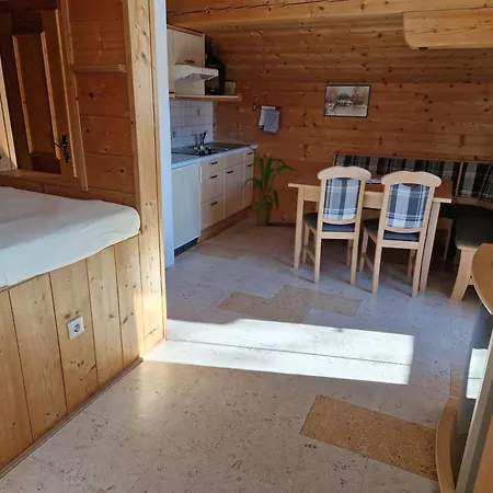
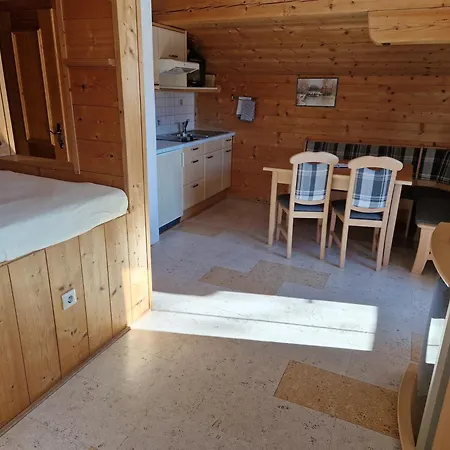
- house plant [240,145,300,227]
